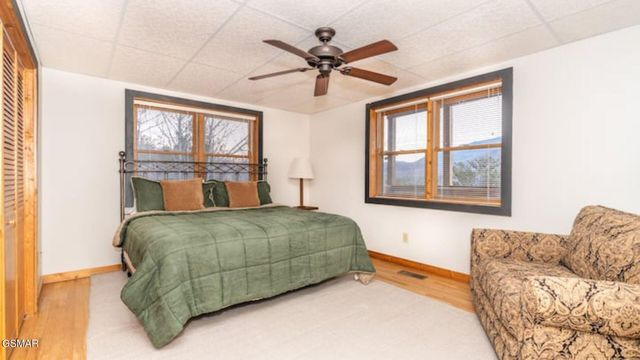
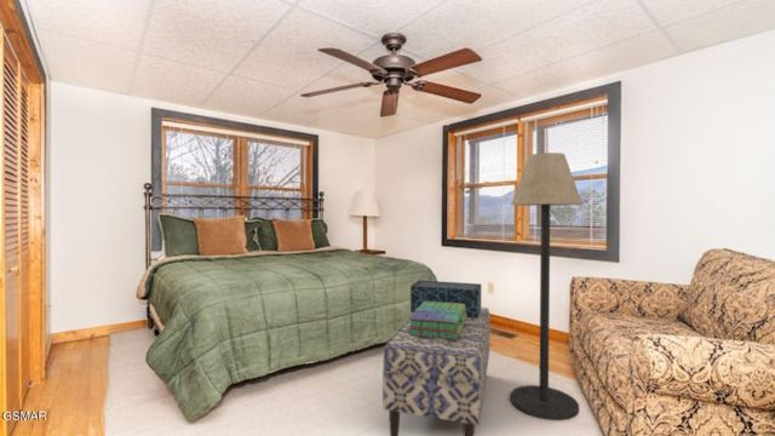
+ decorative box [409,279,482,319]
+ bench [381,306,492,436]
+ floor lamp [510,151,584,421]
+ stack of books [408,302,467,339]
